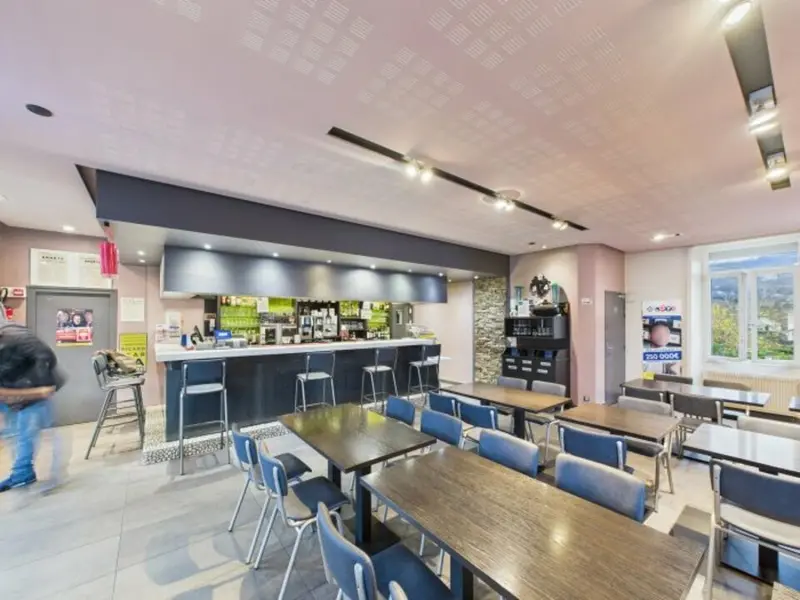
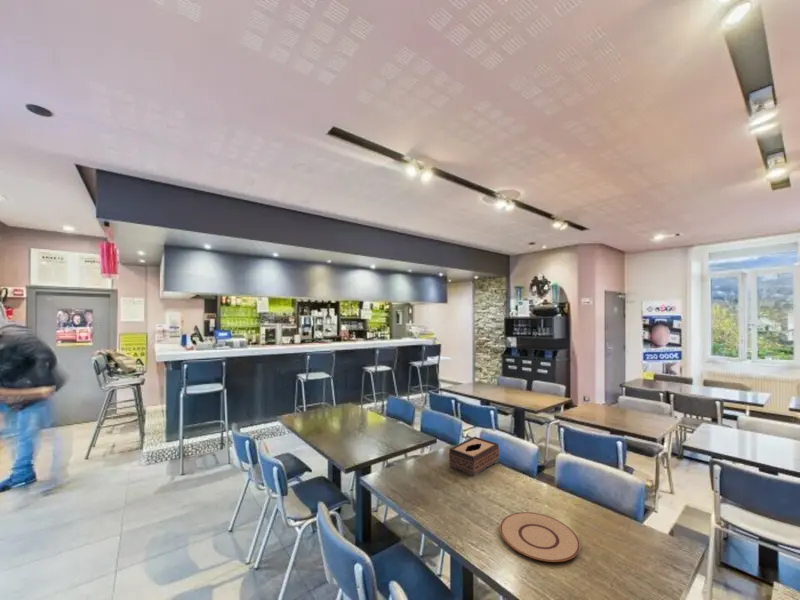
+ tissue box [448,436,500,477]
+ plate [499,511,581,563]
